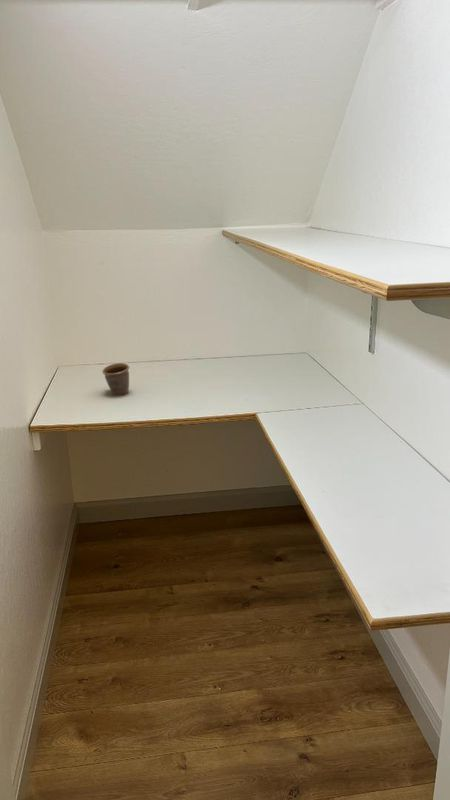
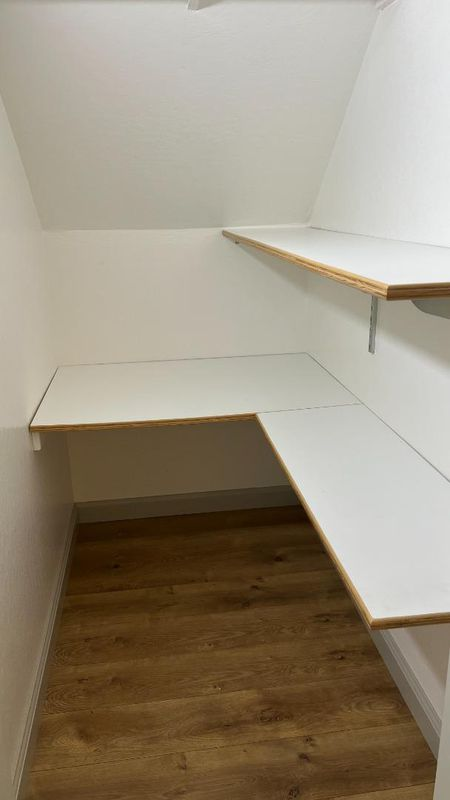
- mug [101,362,130,396]
